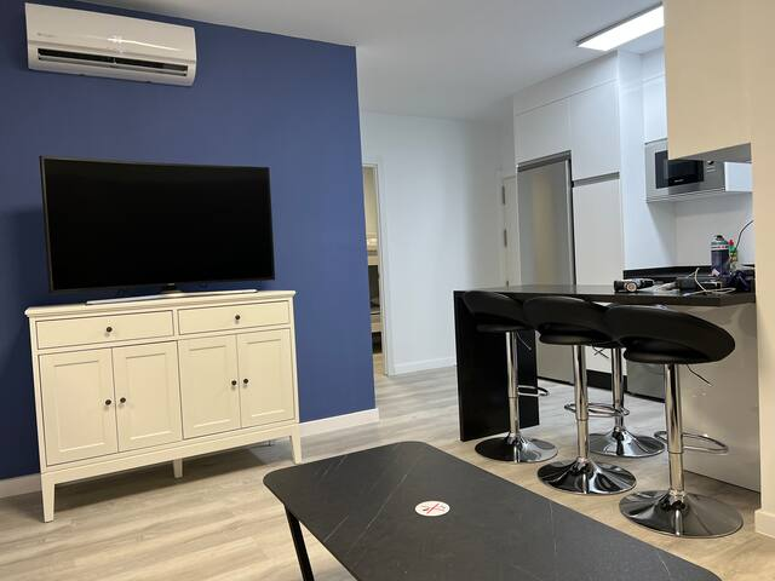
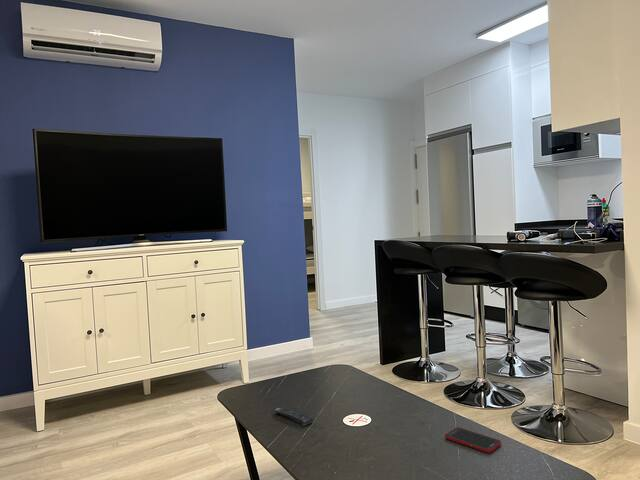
+ remote control [275,406,314,427]
+ cell phone [444,426,502,454]
